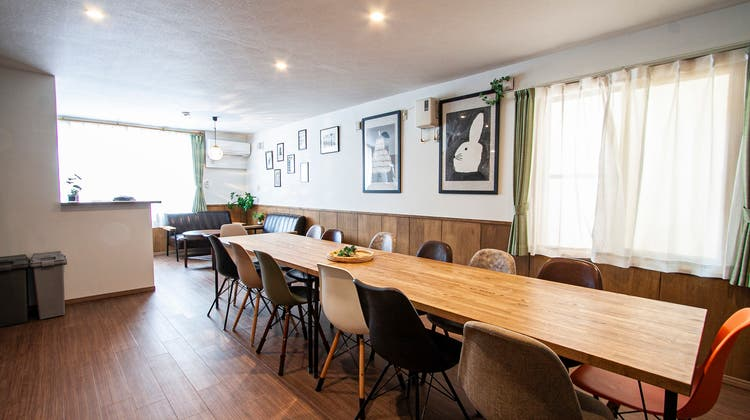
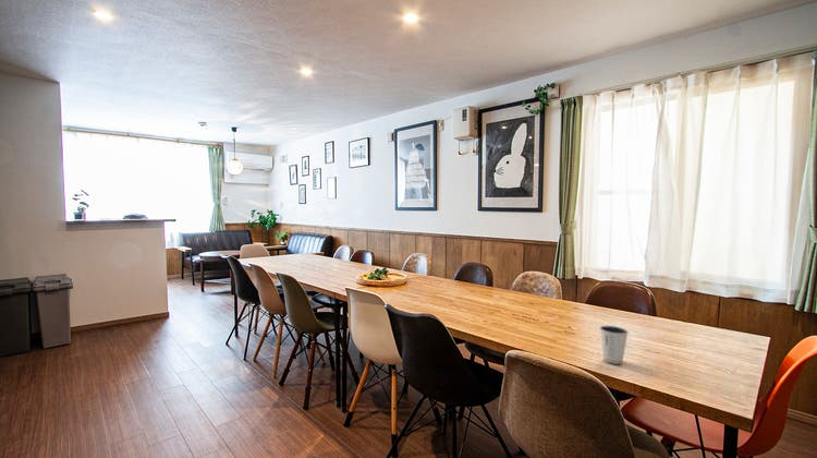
+ dixie cup [599,325,630,365]
